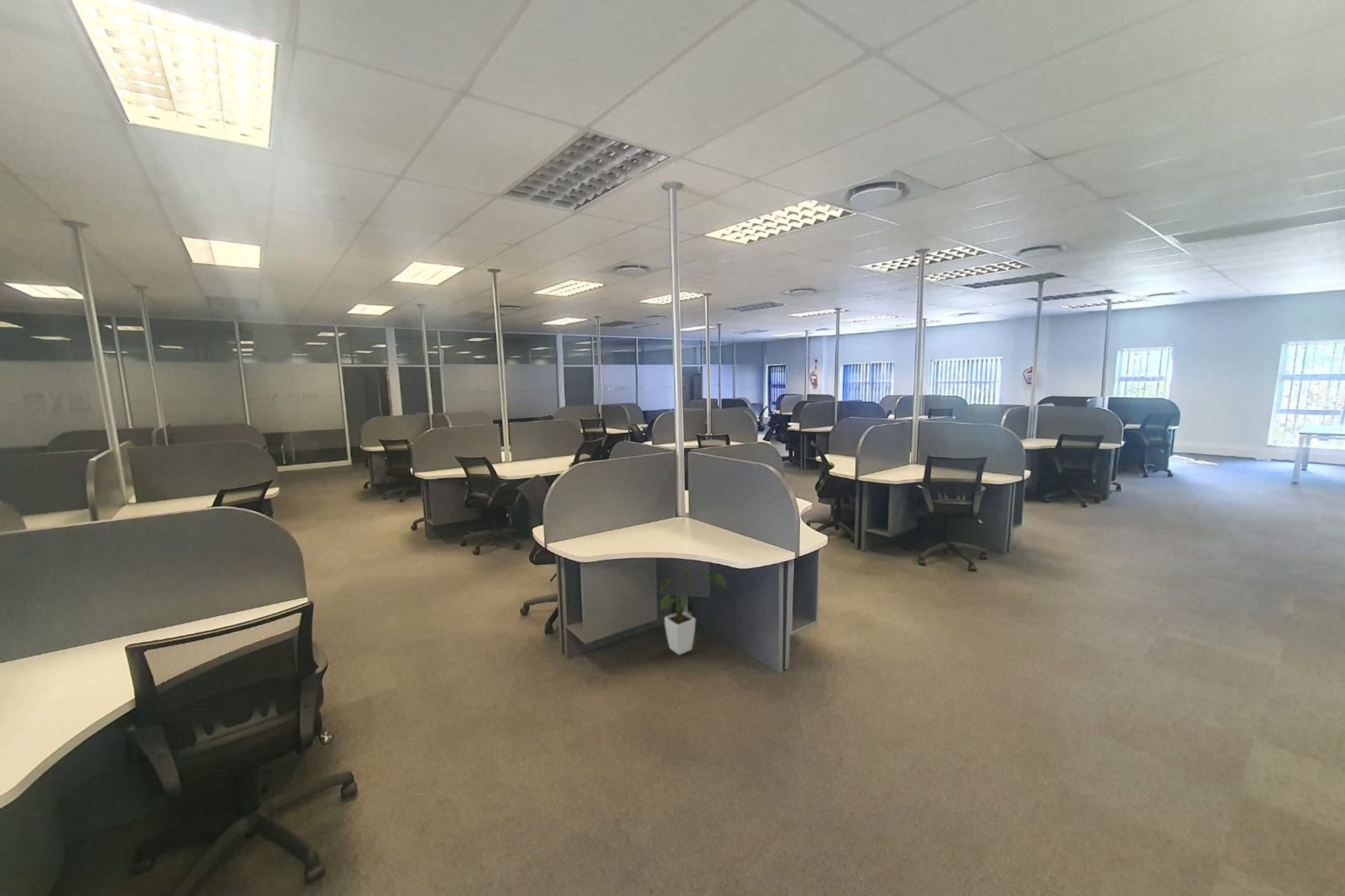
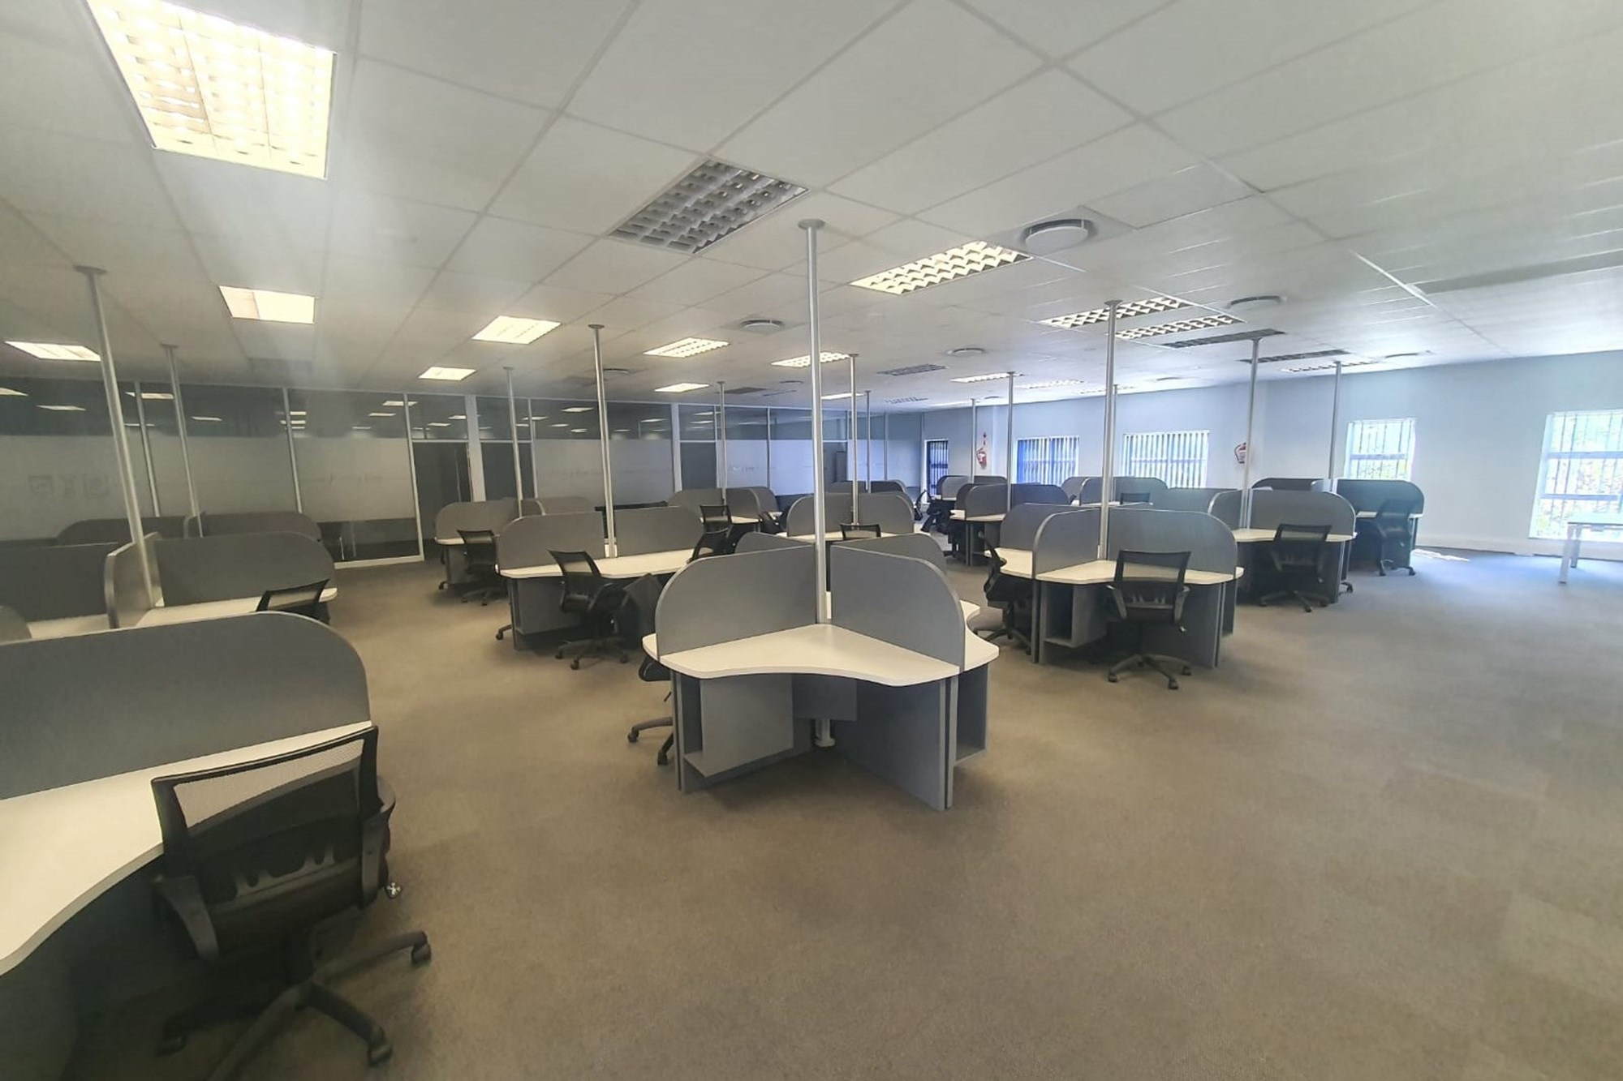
- house plant [641,567,727,655]
